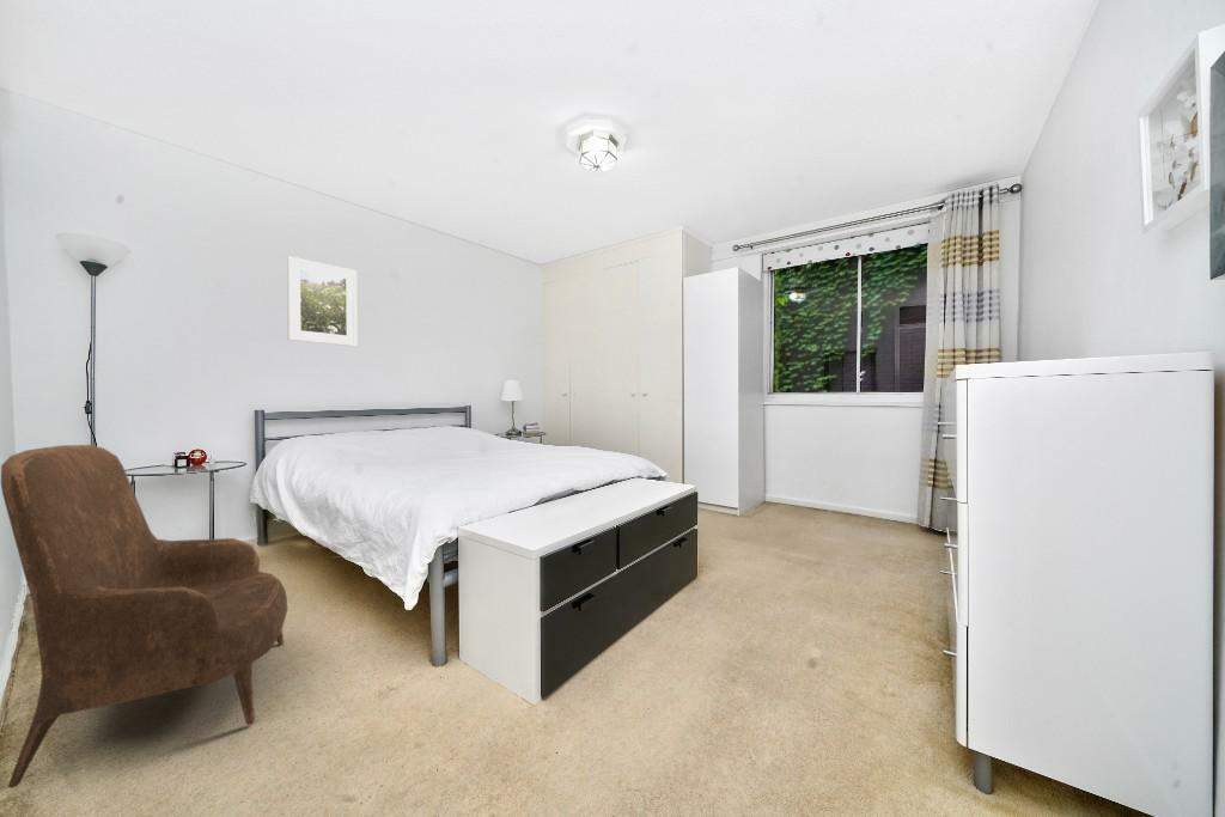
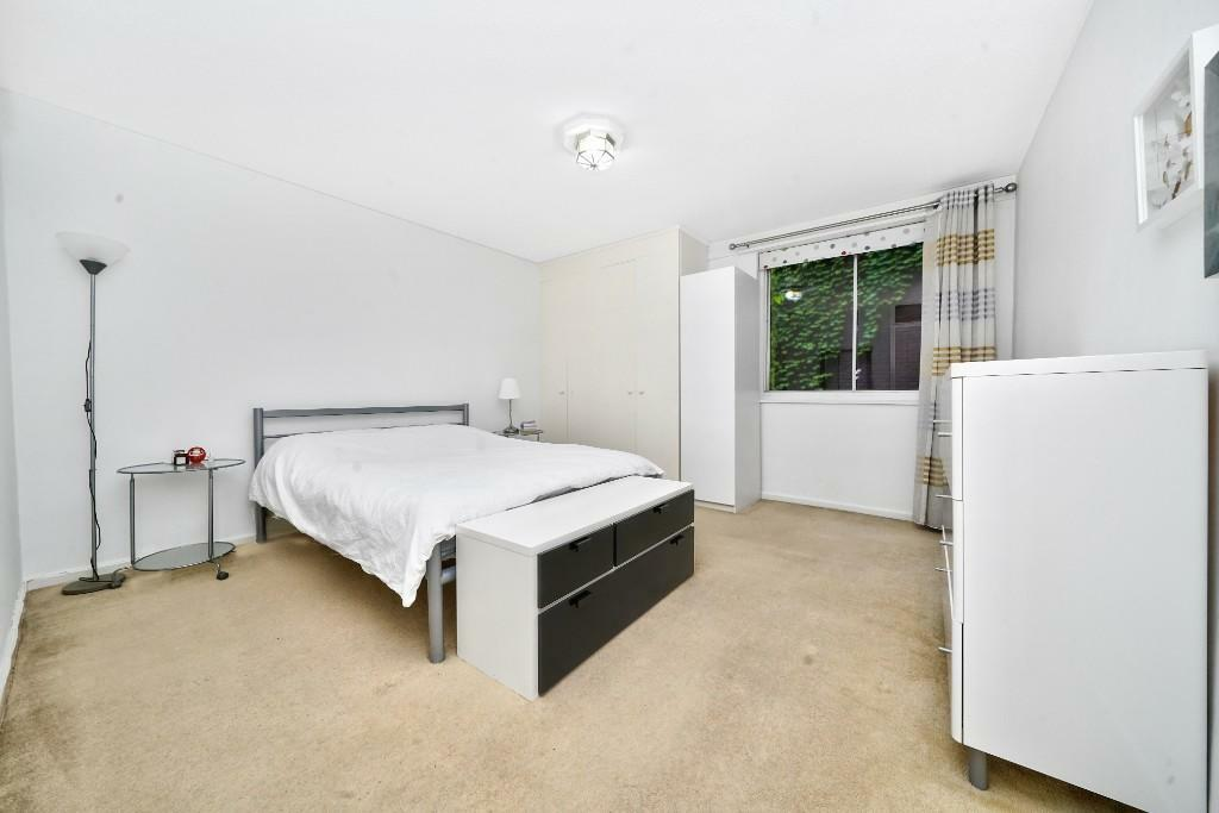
- armchair [0,444,290,789]
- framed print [286,255,358,347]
